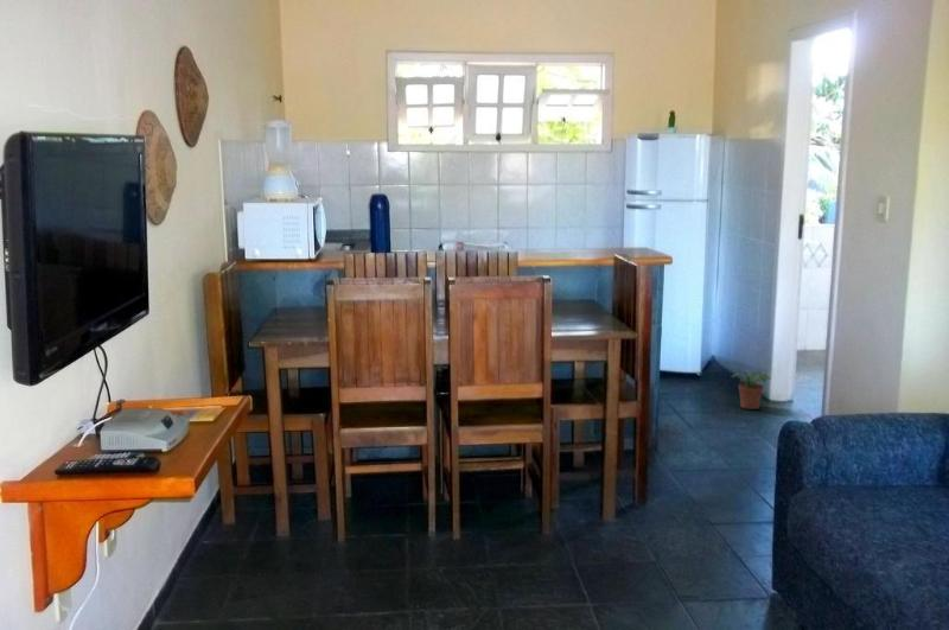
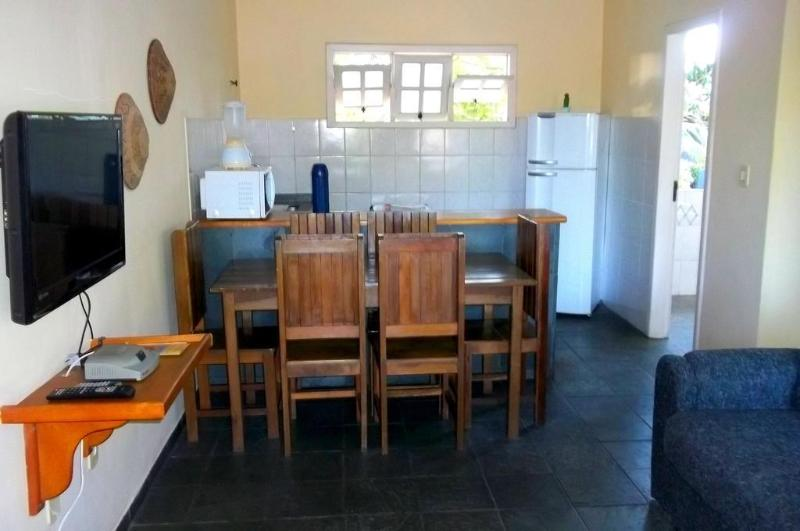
- potted plant [731,370,771,411]
